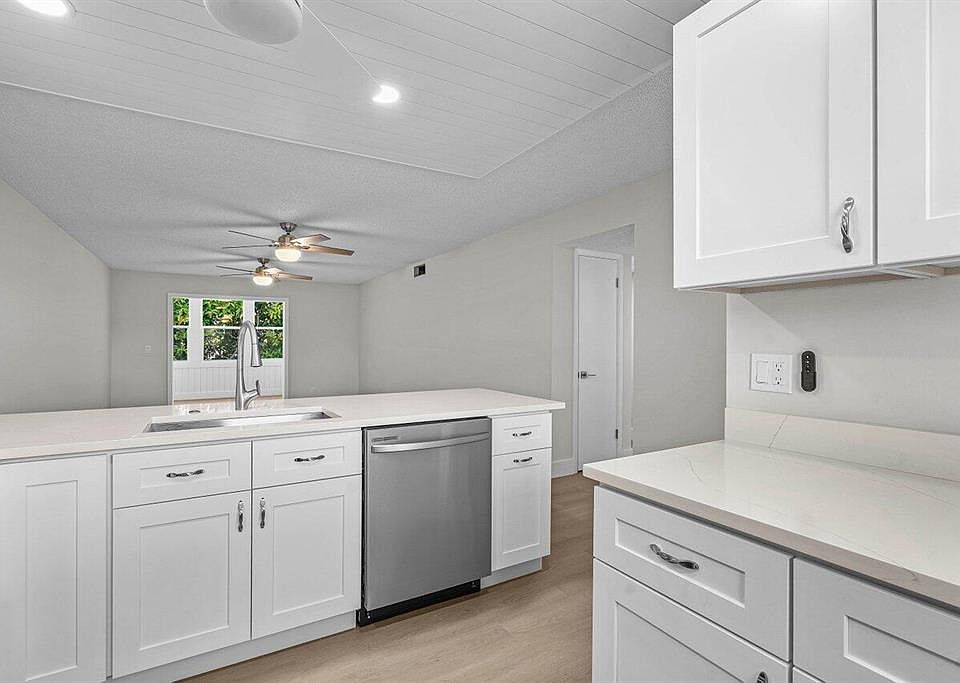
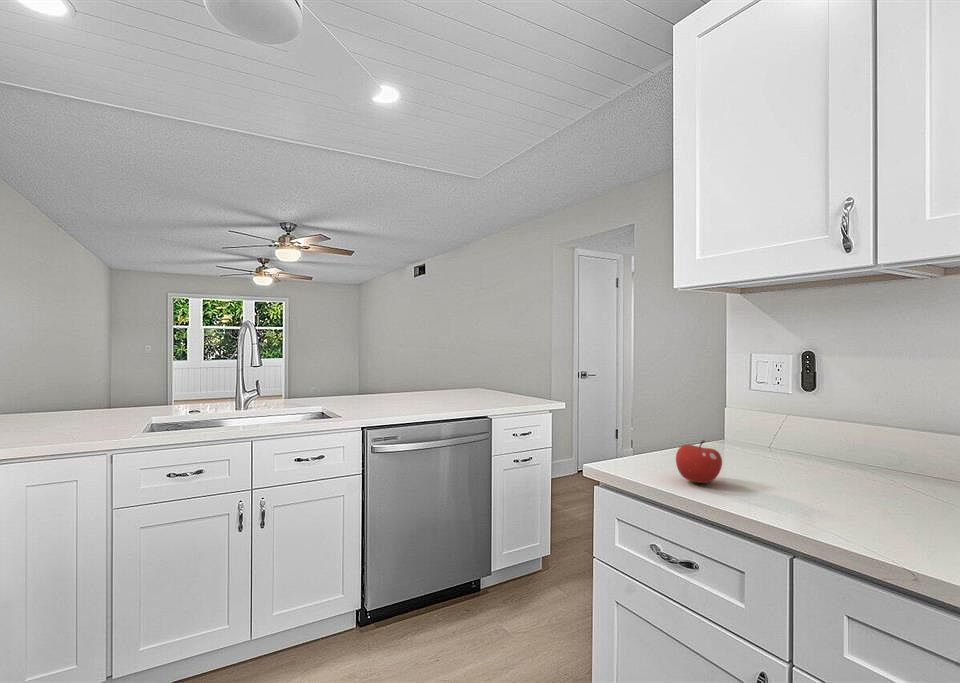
+ fruit [675,439,723,484]
